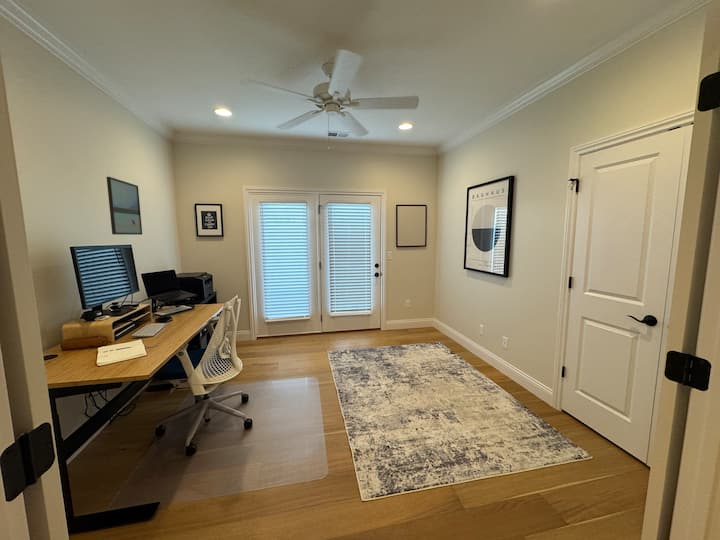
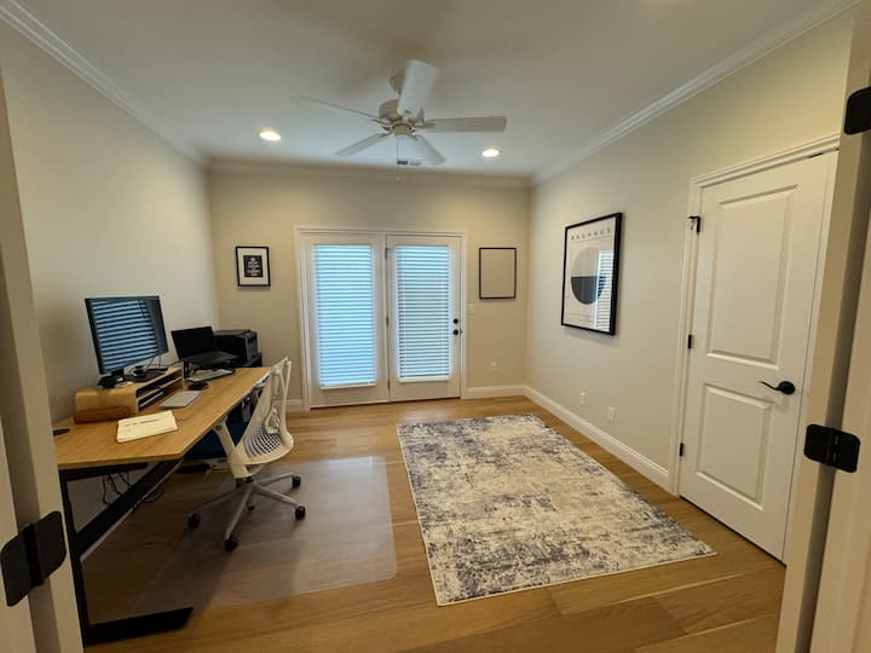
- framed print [106,176,143,236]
